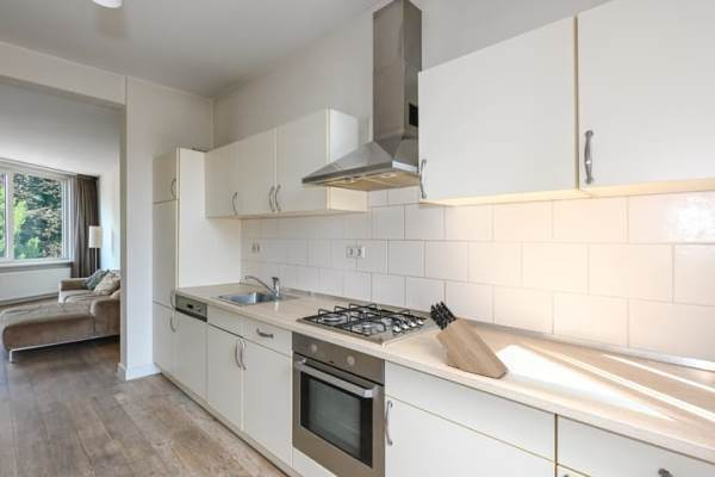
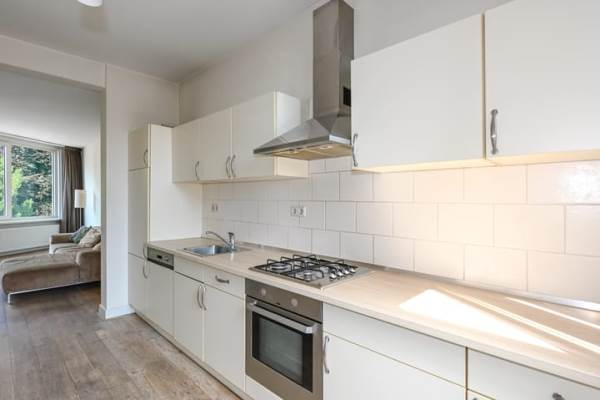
- knife block [429,301,509,379]
